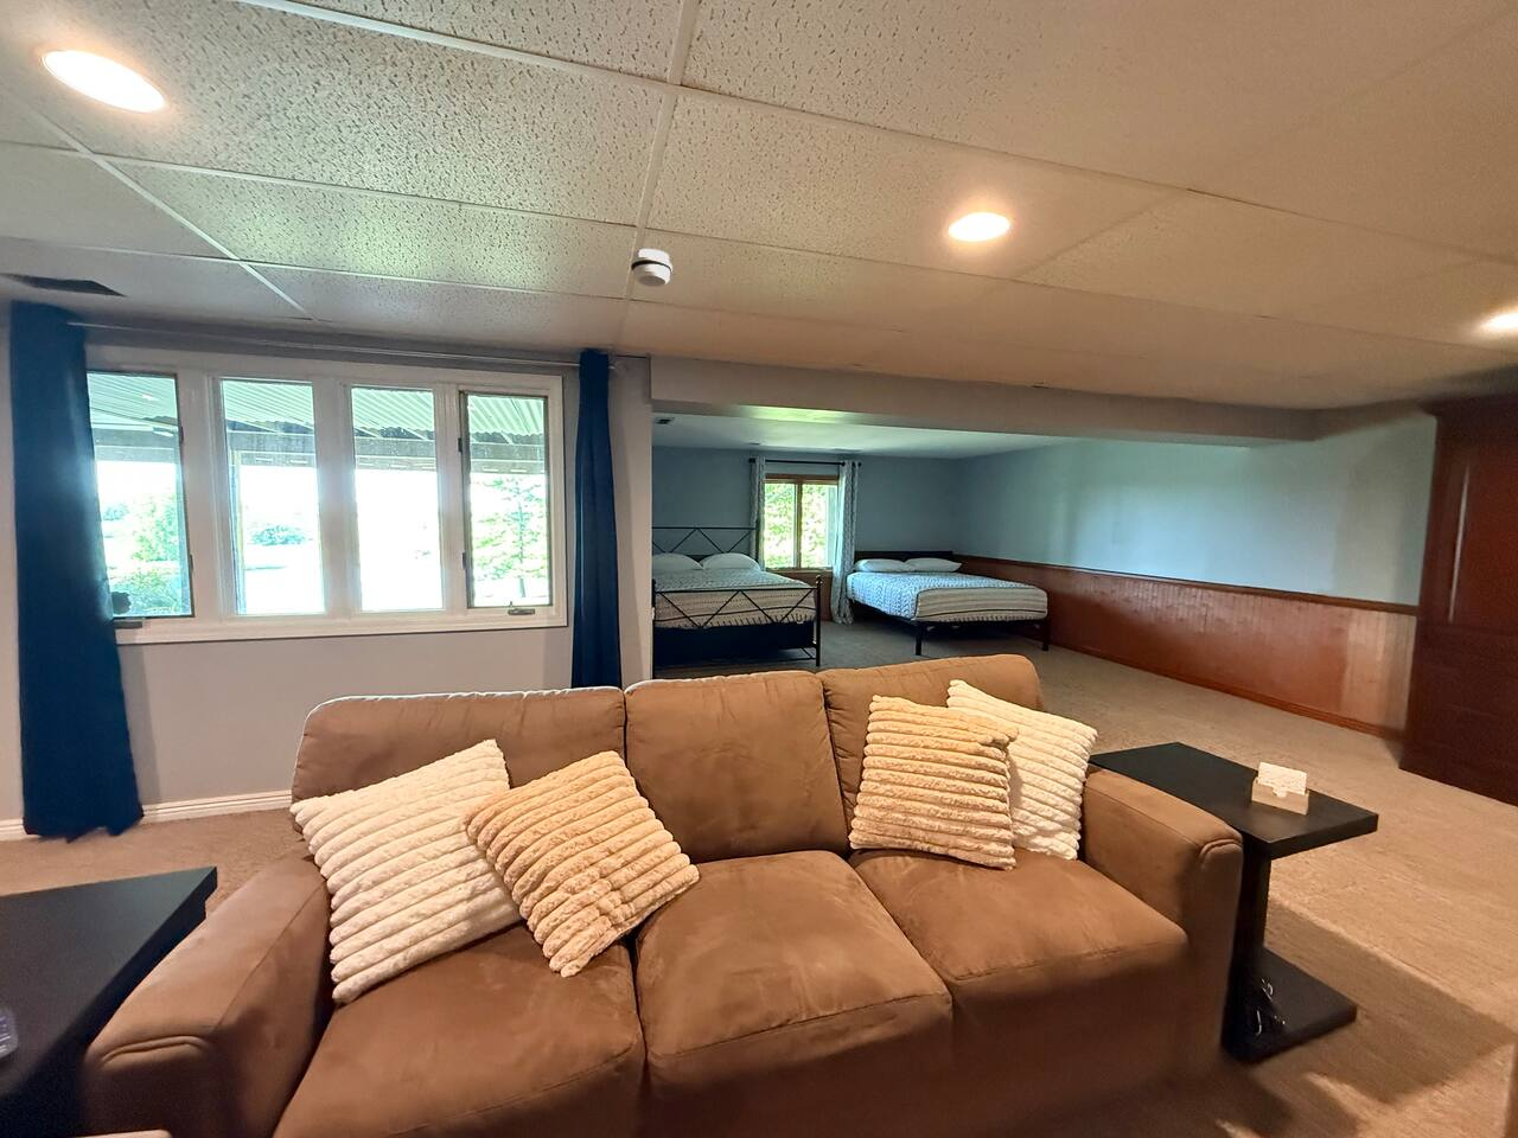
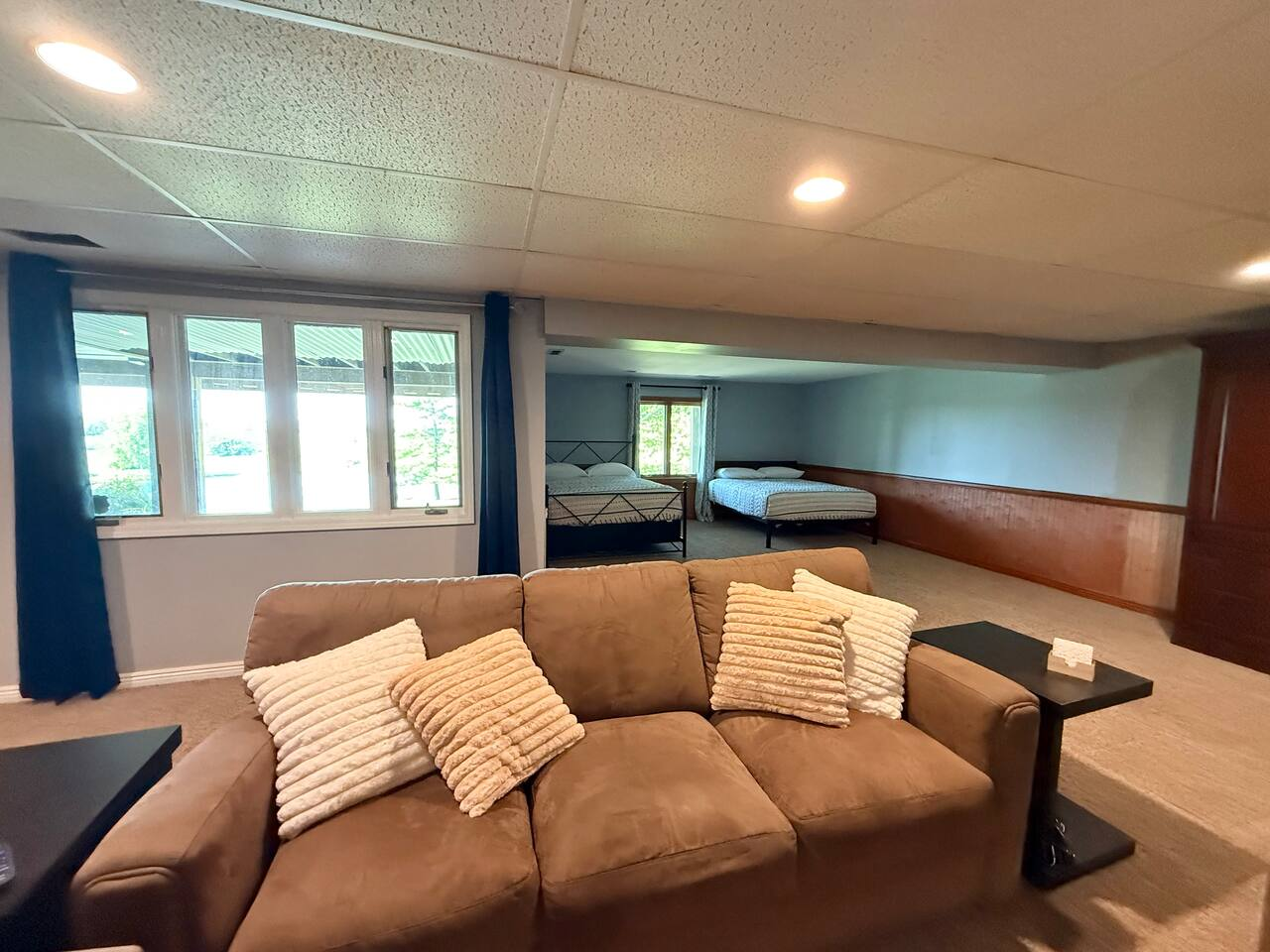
- smoke detector [630,247,674,288]
